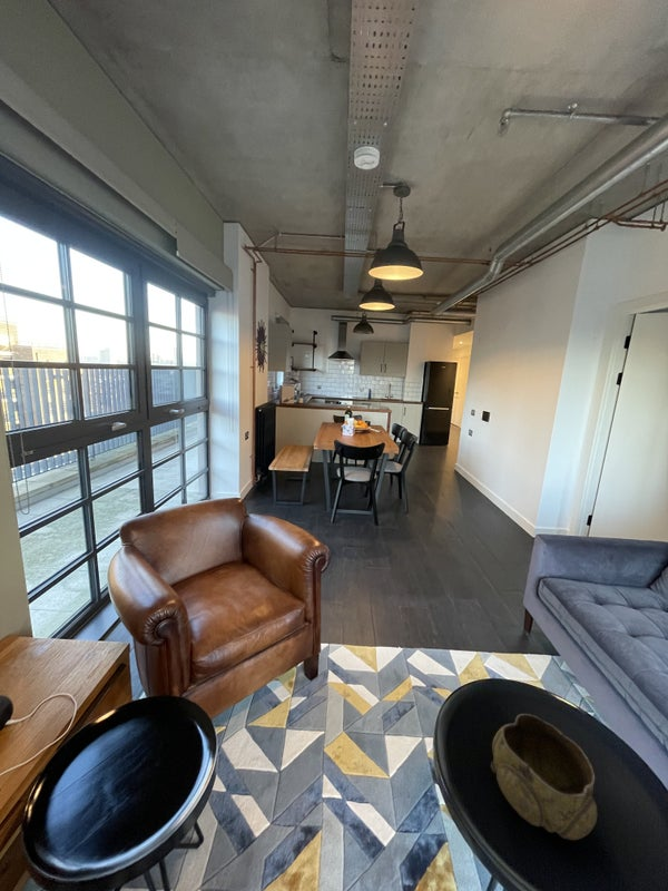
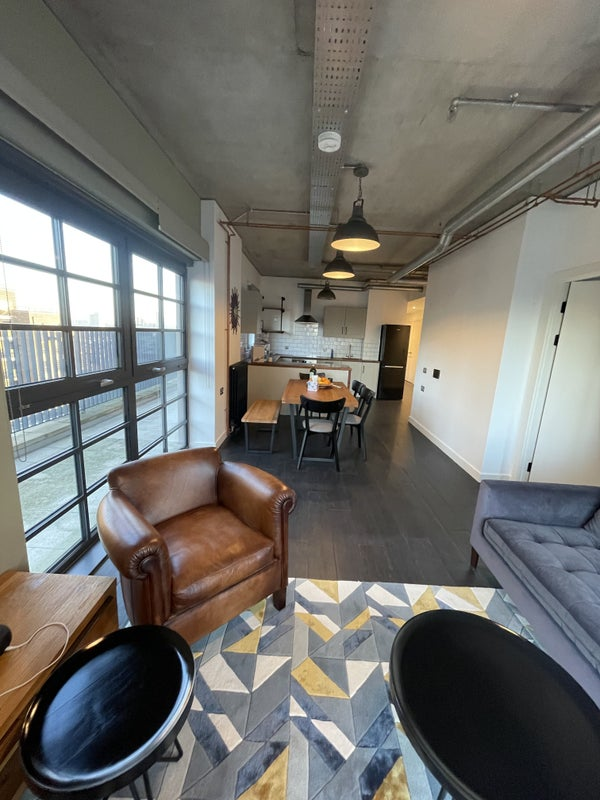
- decorative bowl [490,713,598,841]
